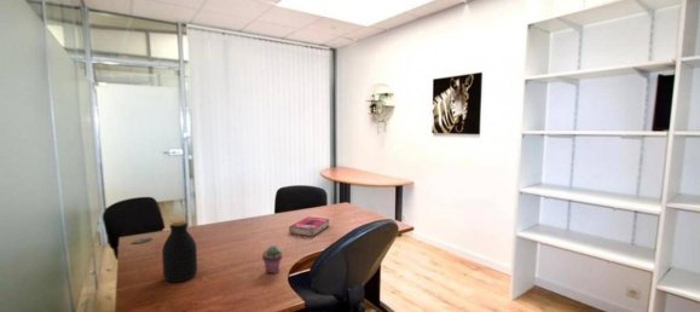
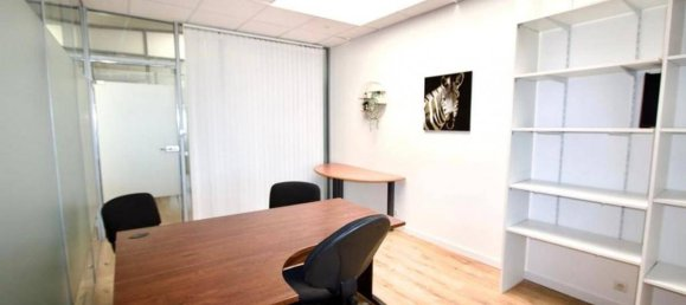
- potted succulent [261,244,284,275]
- bottle [161,218,198,283]
- book [288,215,330,237]
